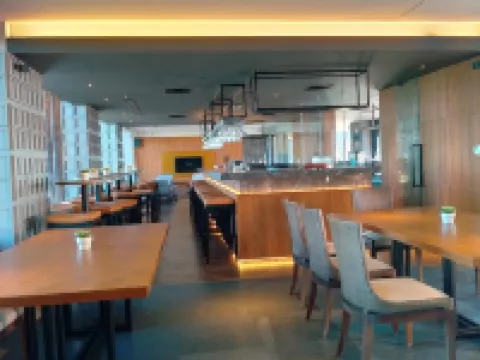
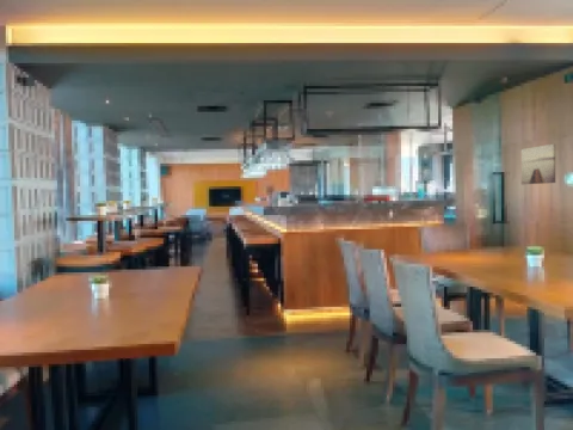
+ wall art [520,143,556,185]
